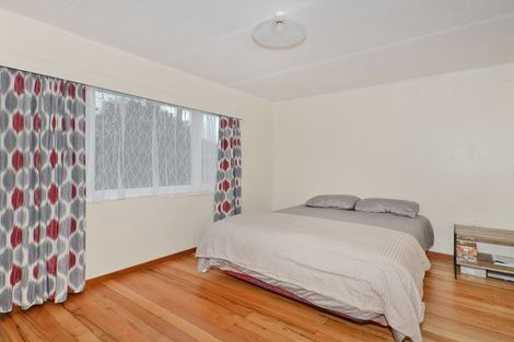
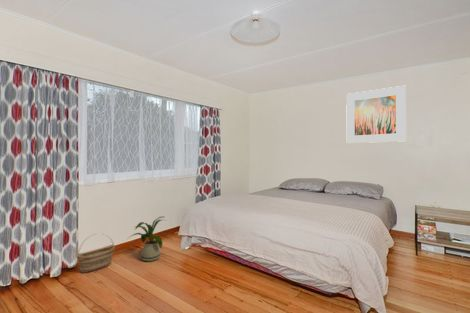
+ house plant [126,215,172,262]
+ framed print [345,85,407,144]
+ basket [76,233,116,274]
